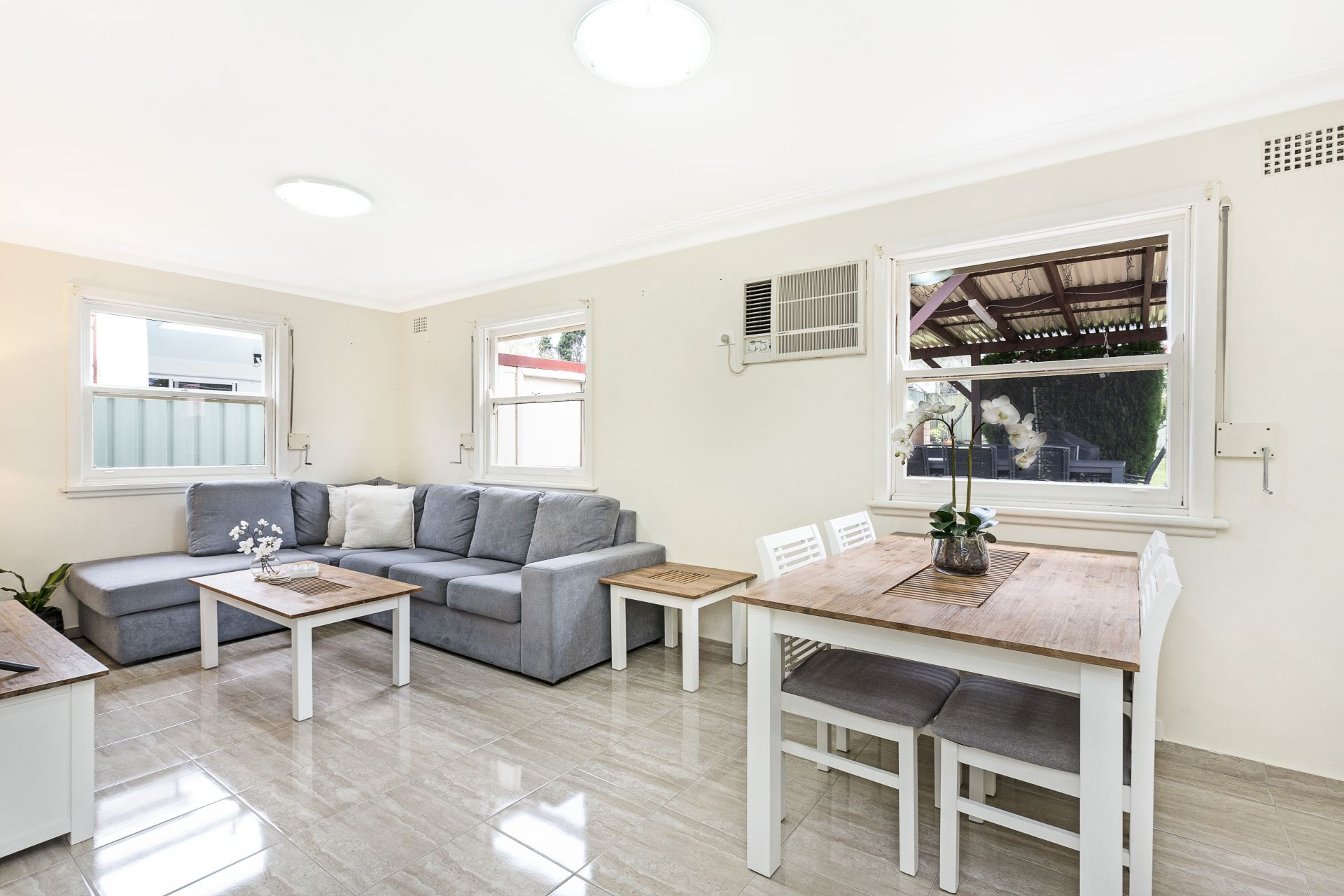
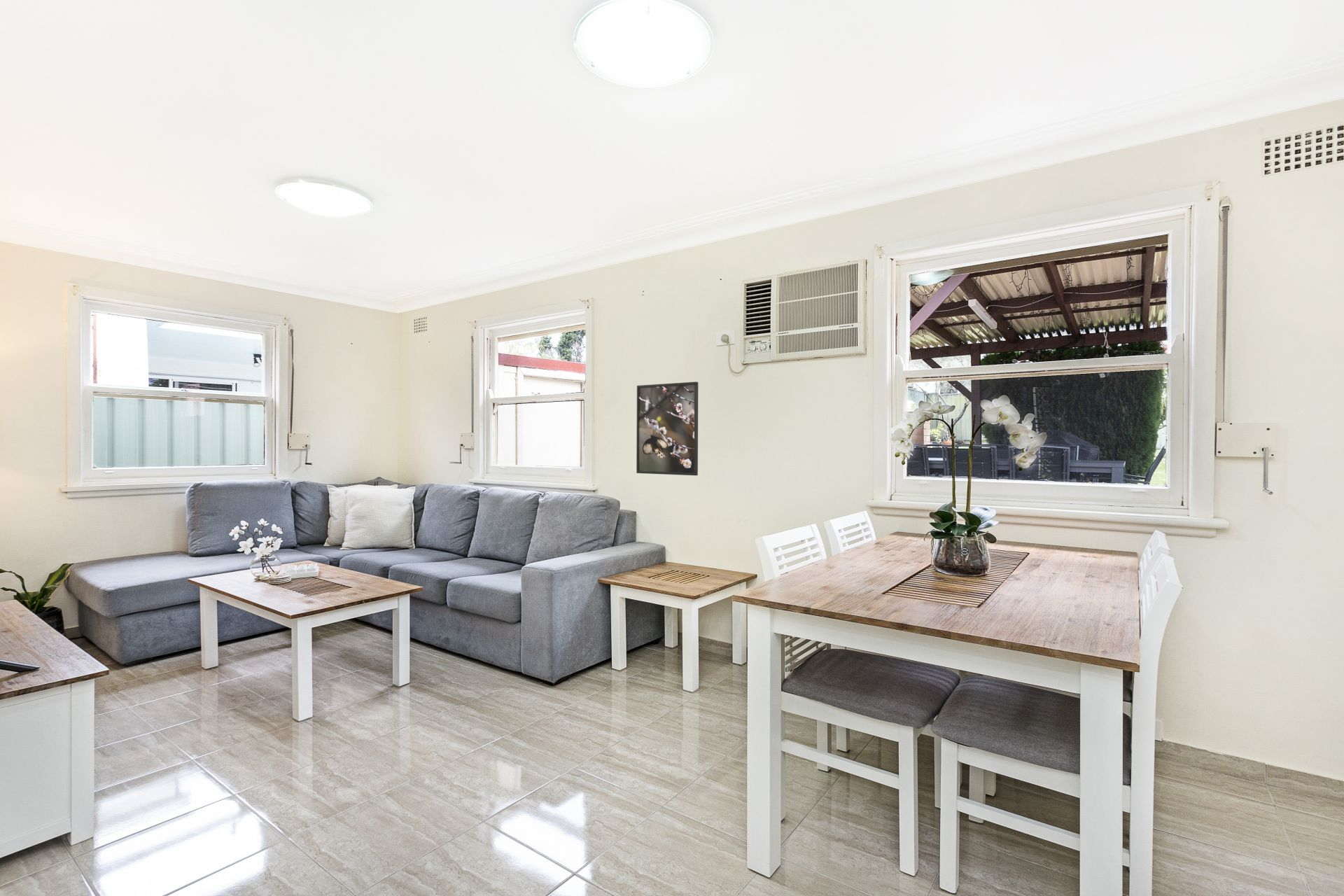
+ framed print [636,381,699,476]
